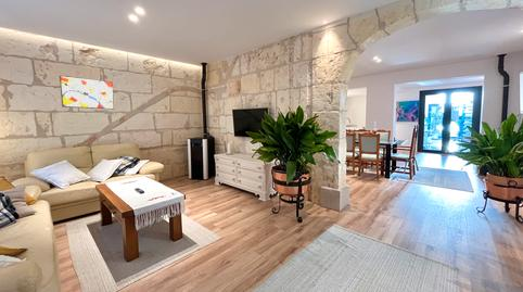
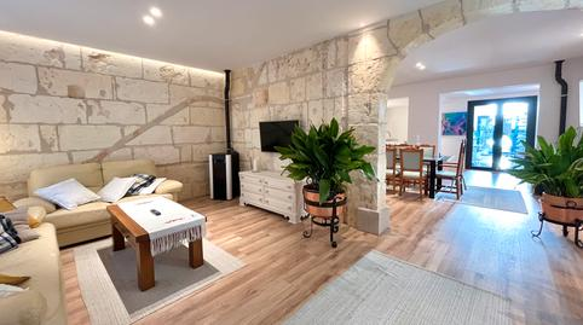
- wall art [59,75,115,111]
